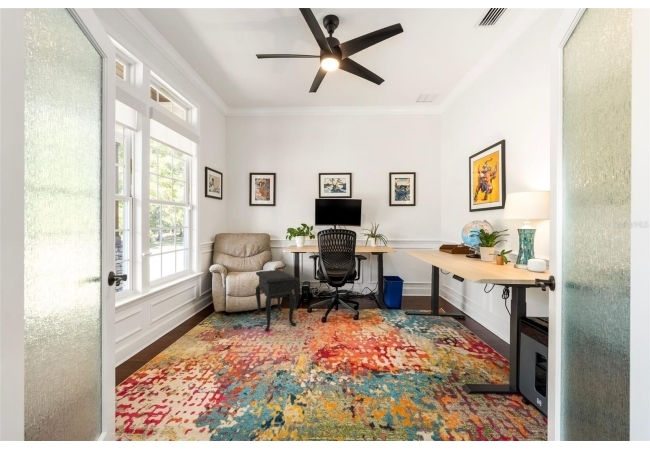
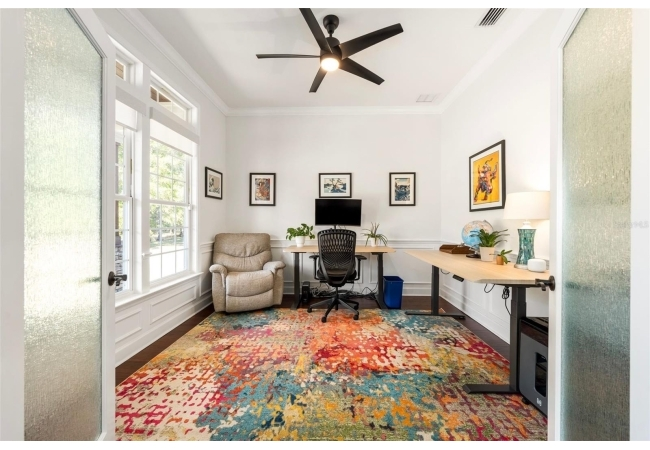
- side table [253,269,300,332]
